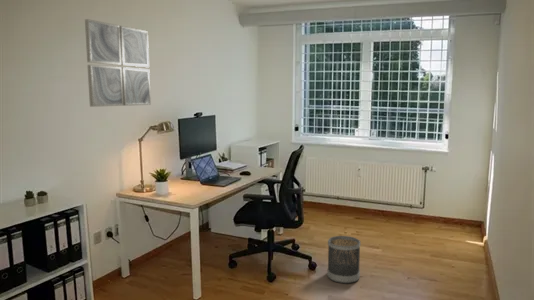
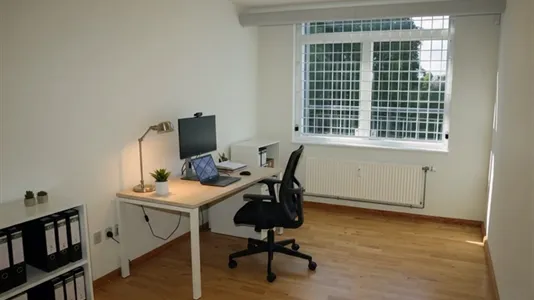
- wastebasket [326,235,362,284]
- wall art [84,18,152,108]
